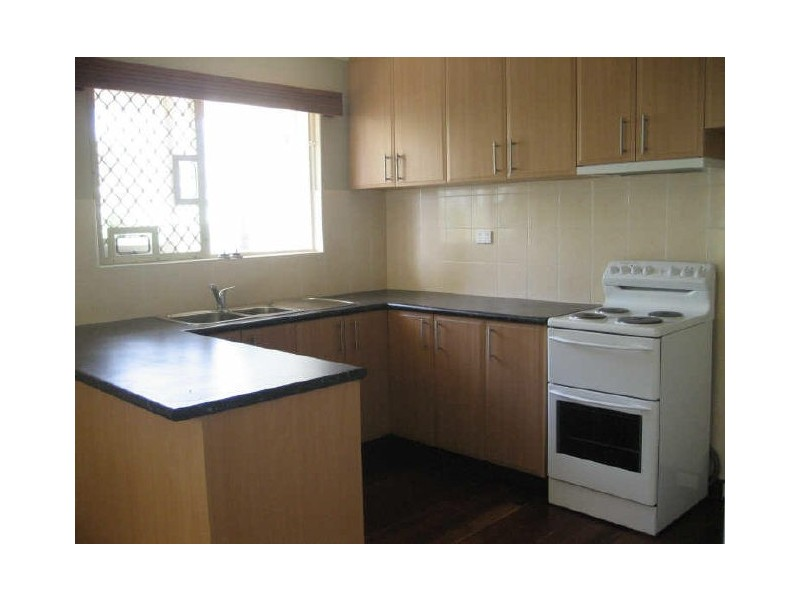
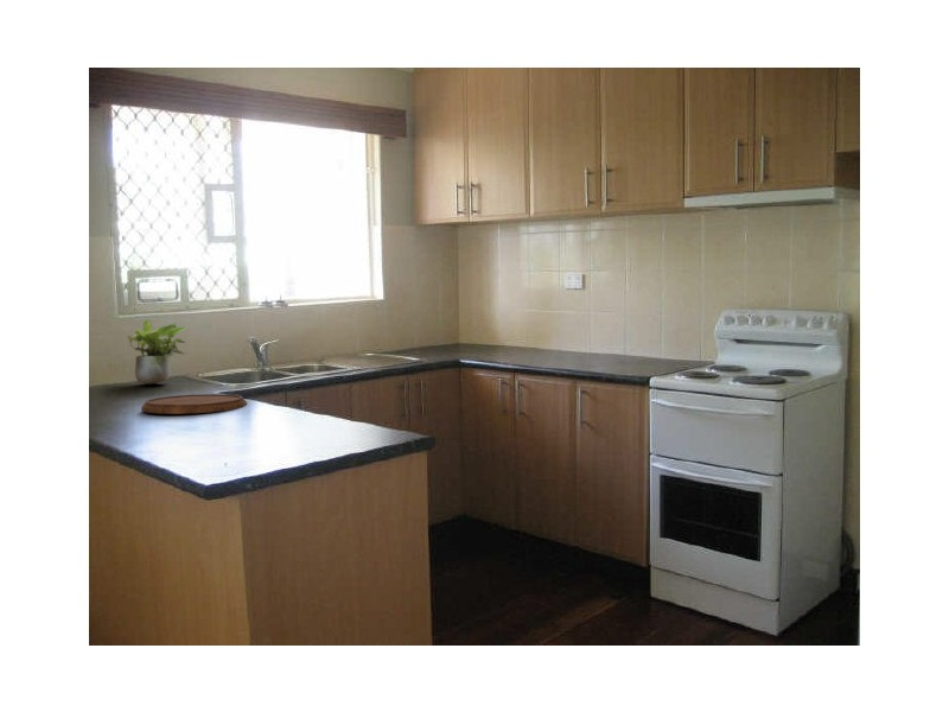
+ potted plant [126,319,189,386]
+ cutting board [140,393,248,415]
